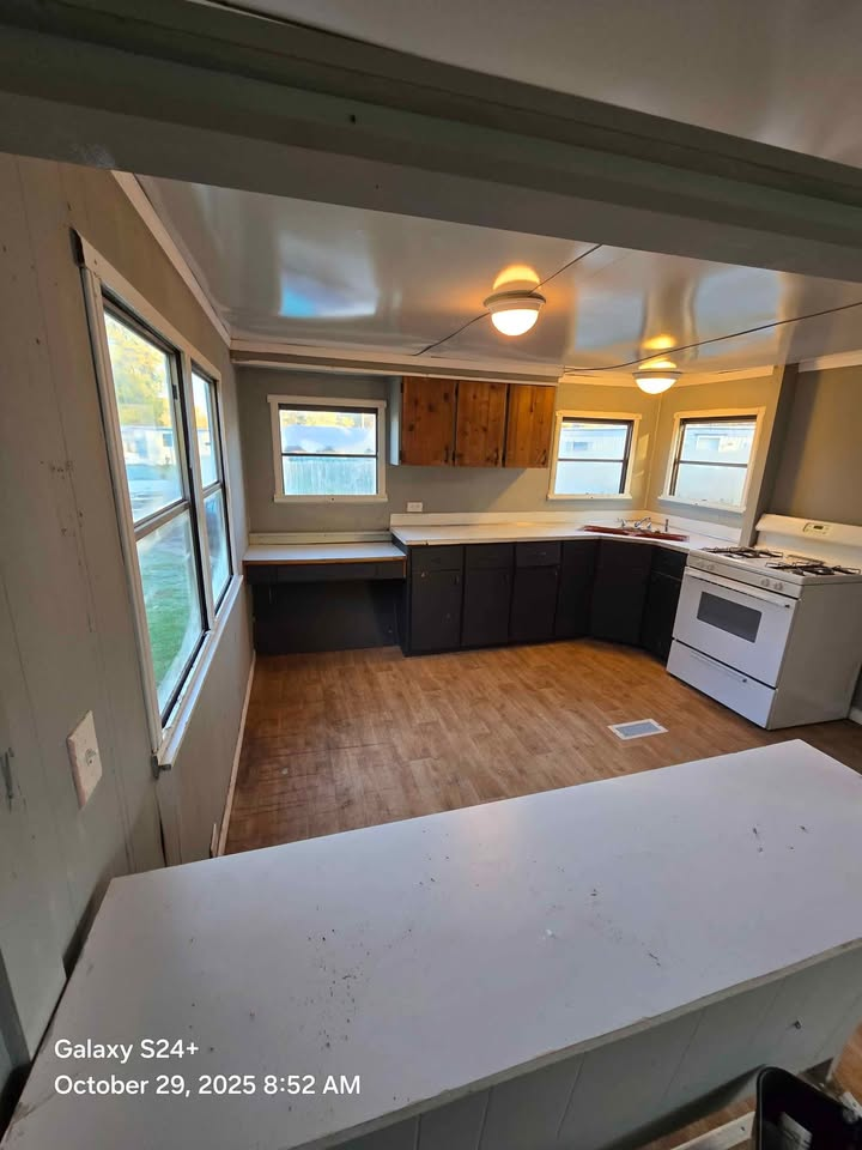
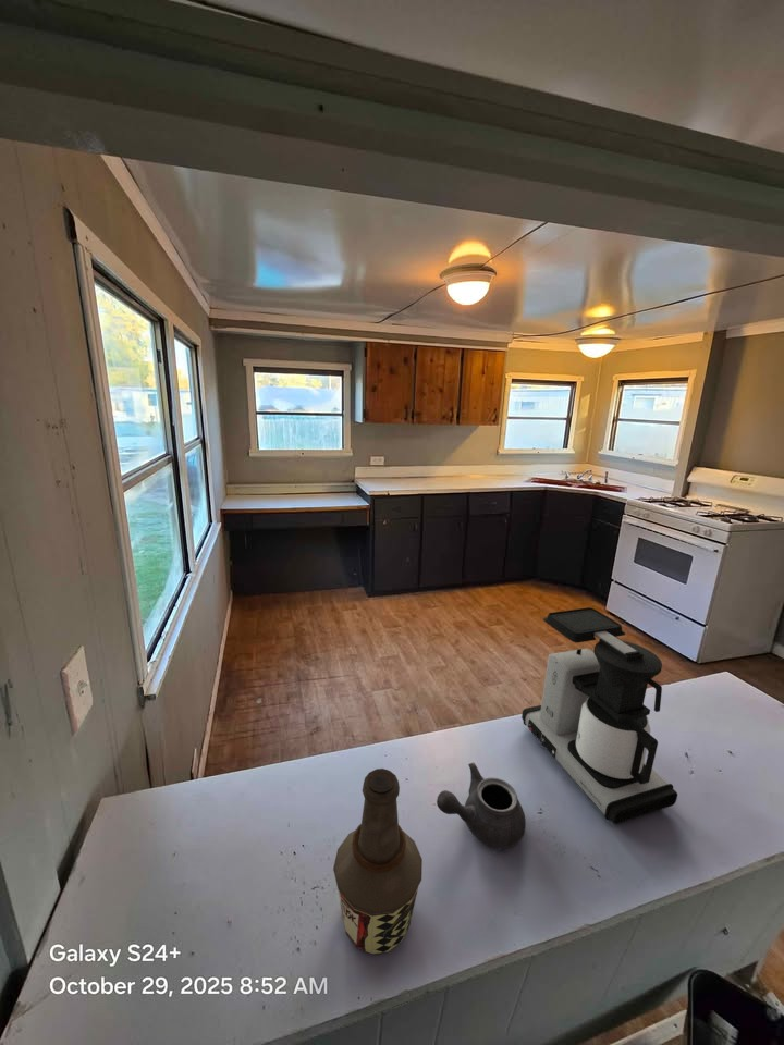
+ coffee maker [520,606,678,825]
+ teapot [436,762,527,849]
+ bottle [332,767,424,955]
